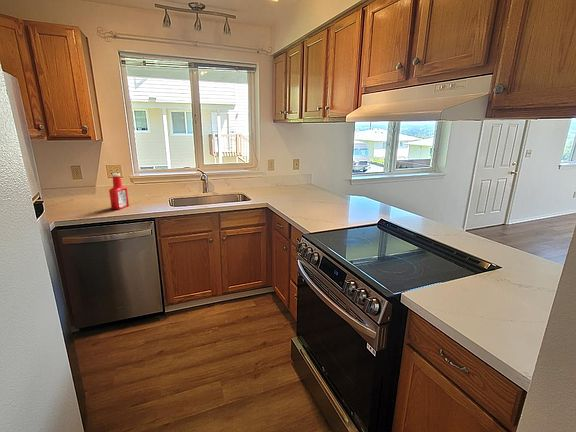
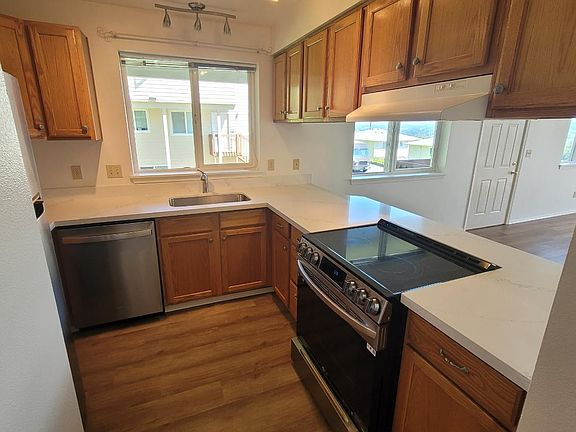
- soap bottle [108,172,130,210]
